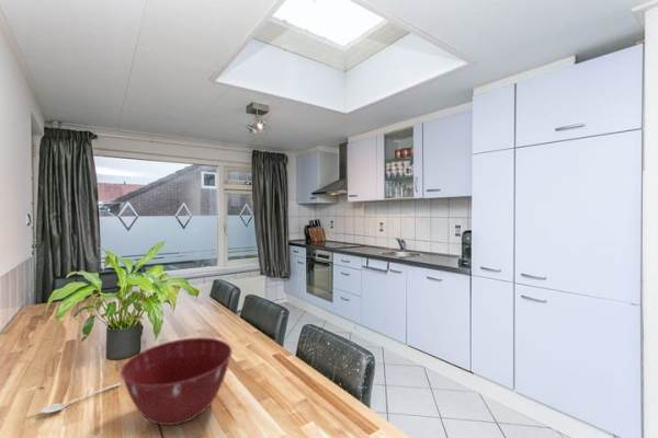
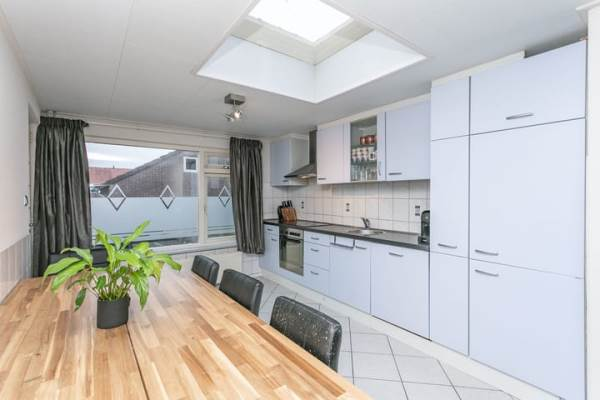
- mixing bowl [120,336,234,426]
- stirrer [39,382,122,414]
